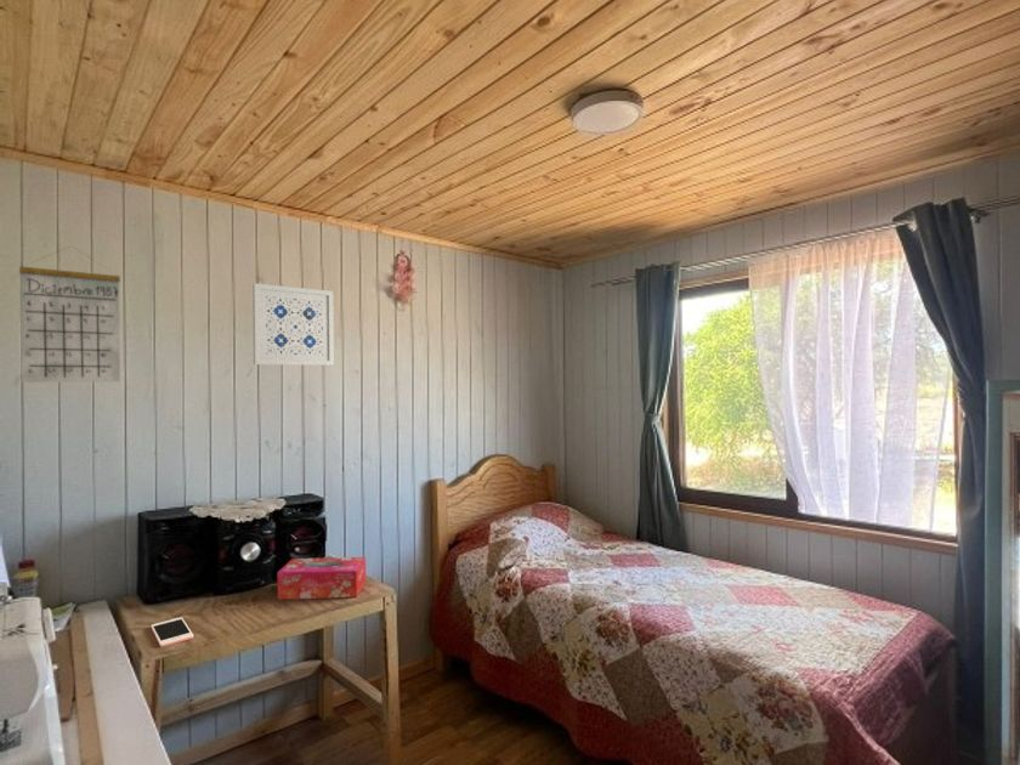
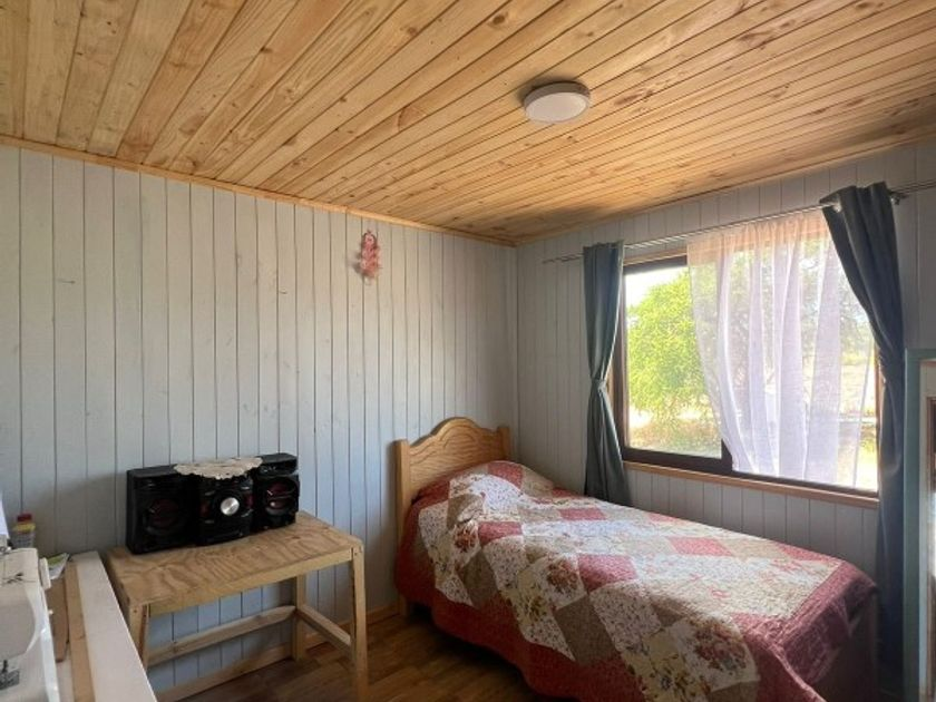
- wall art [251,282,335,367]
- calendar [18,244,121,384]
- cell phone [149,616,194,648]
- tissue box [277,556,367,600]
